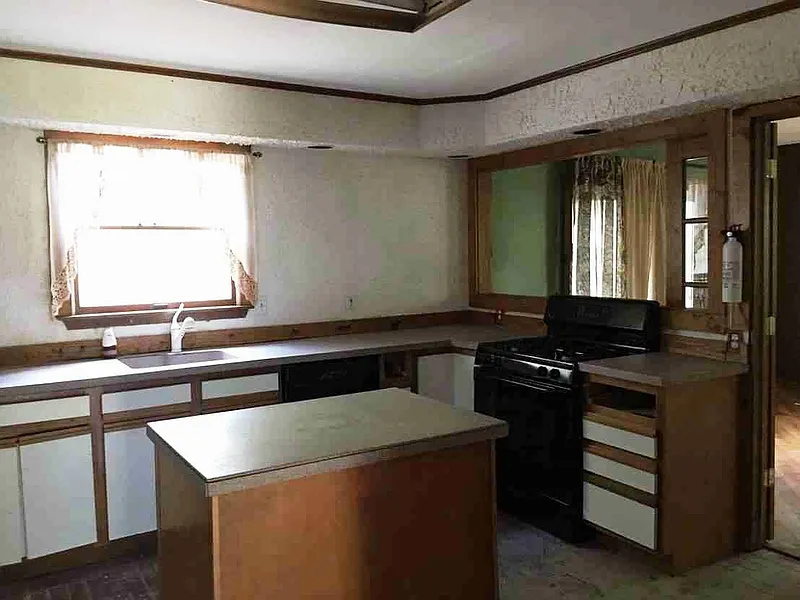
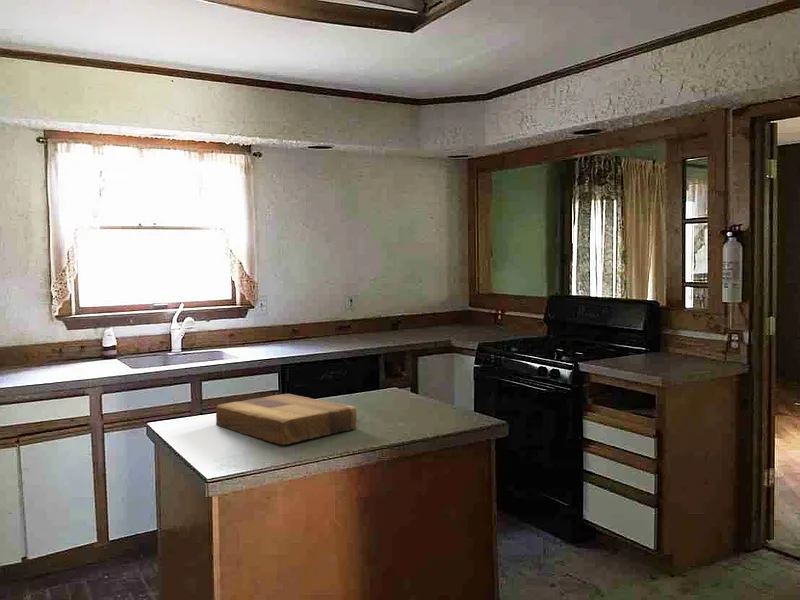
+ cutting board [215,393,358,446]
